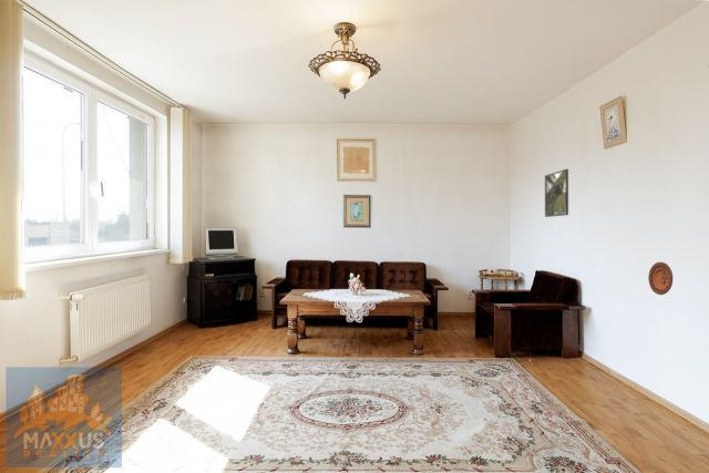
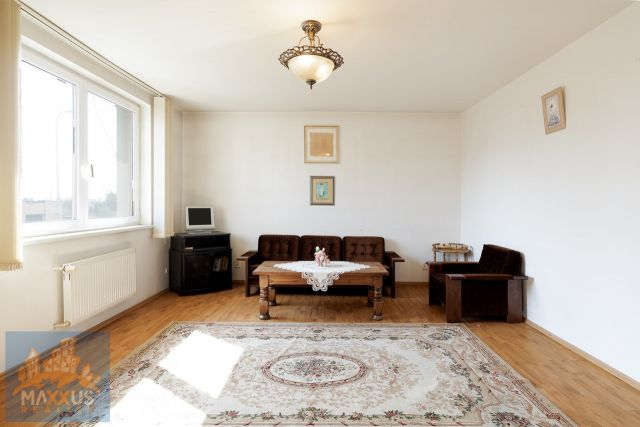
- decorative plate [647,261,674,296]
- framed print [544,168,569,218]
